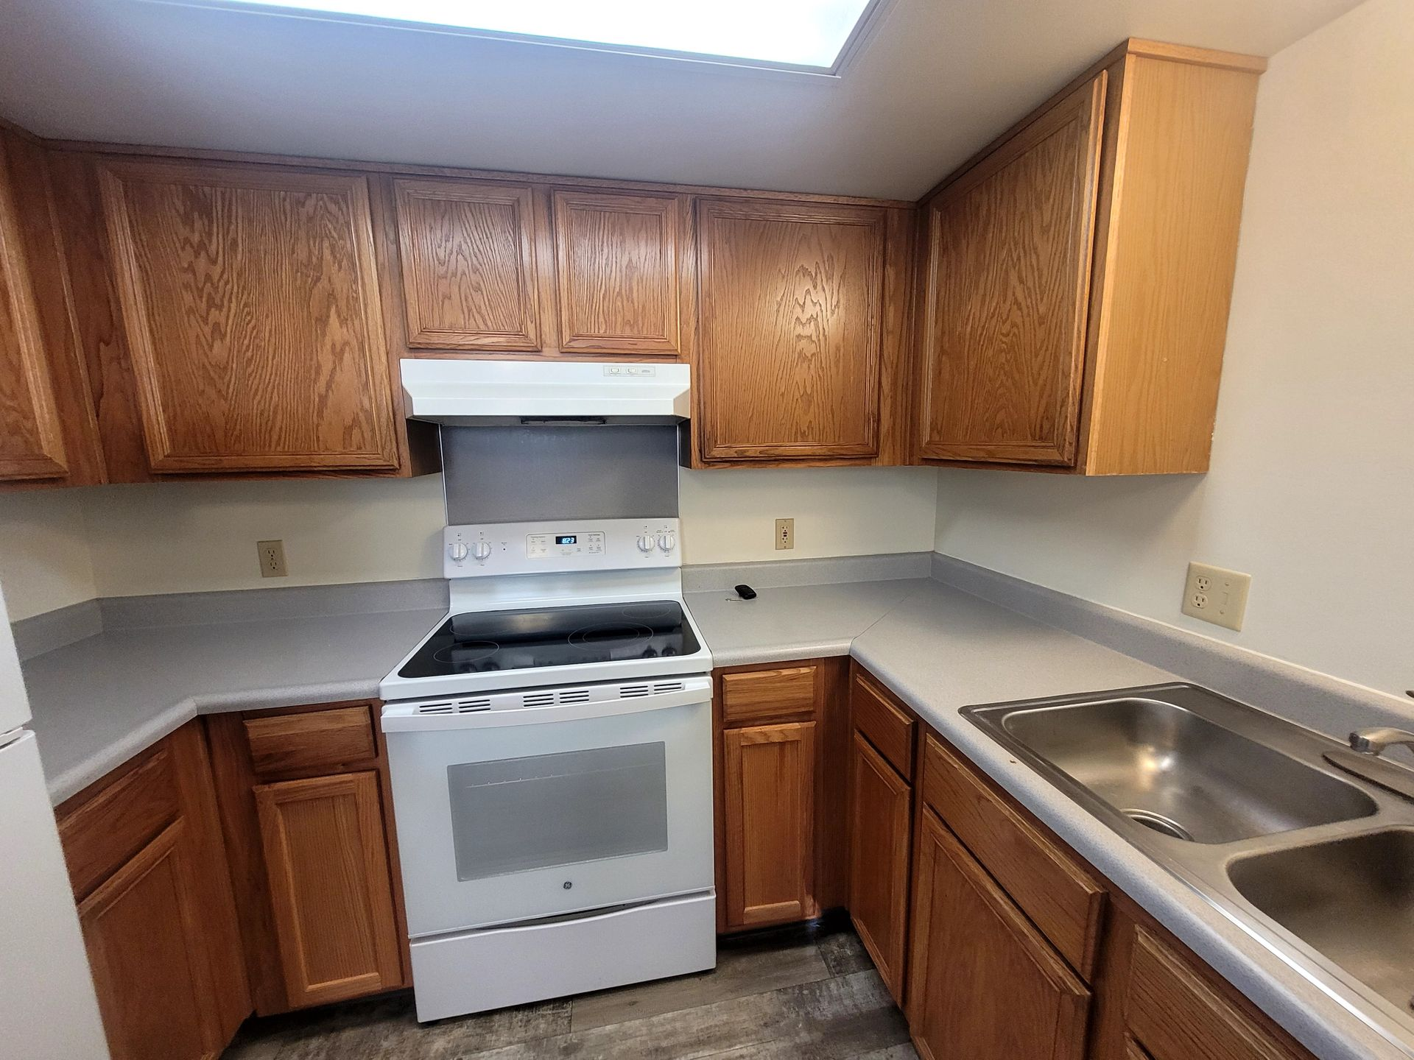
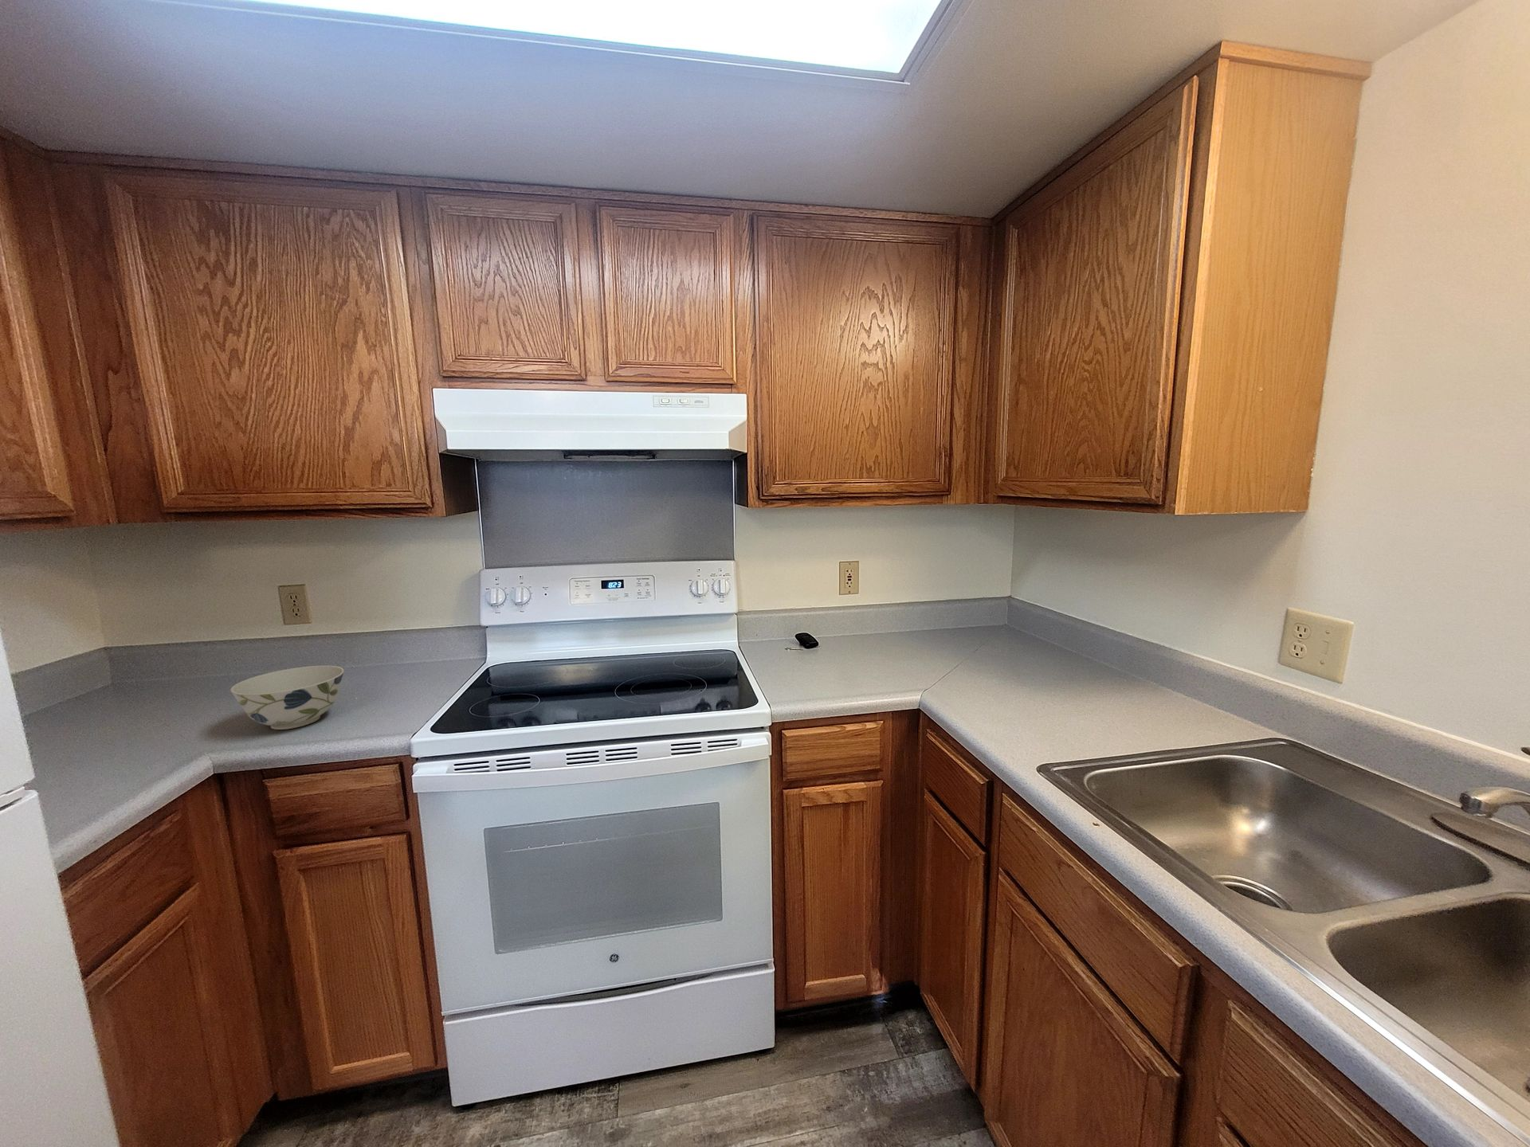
+ bowl [230,665,345,730]
